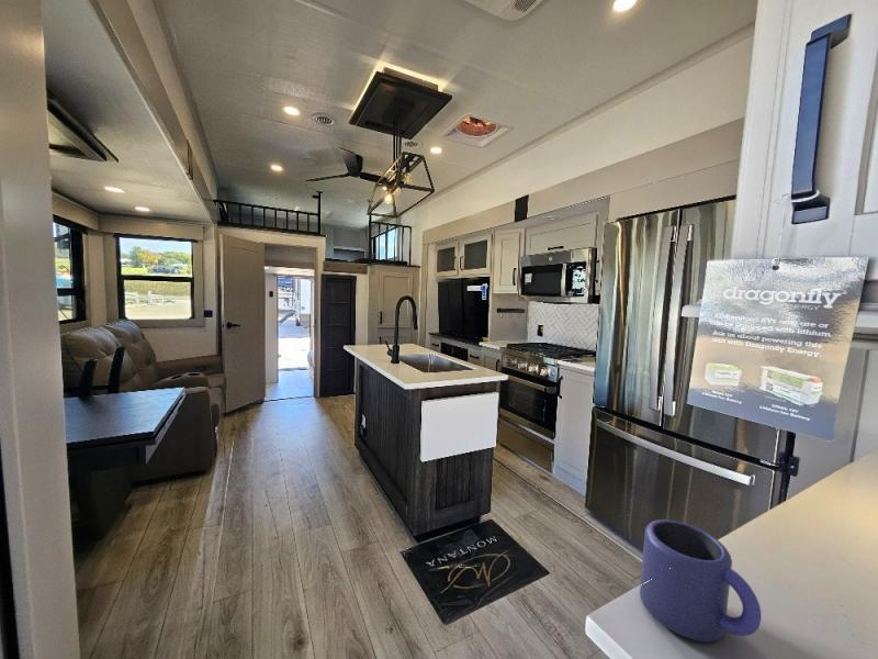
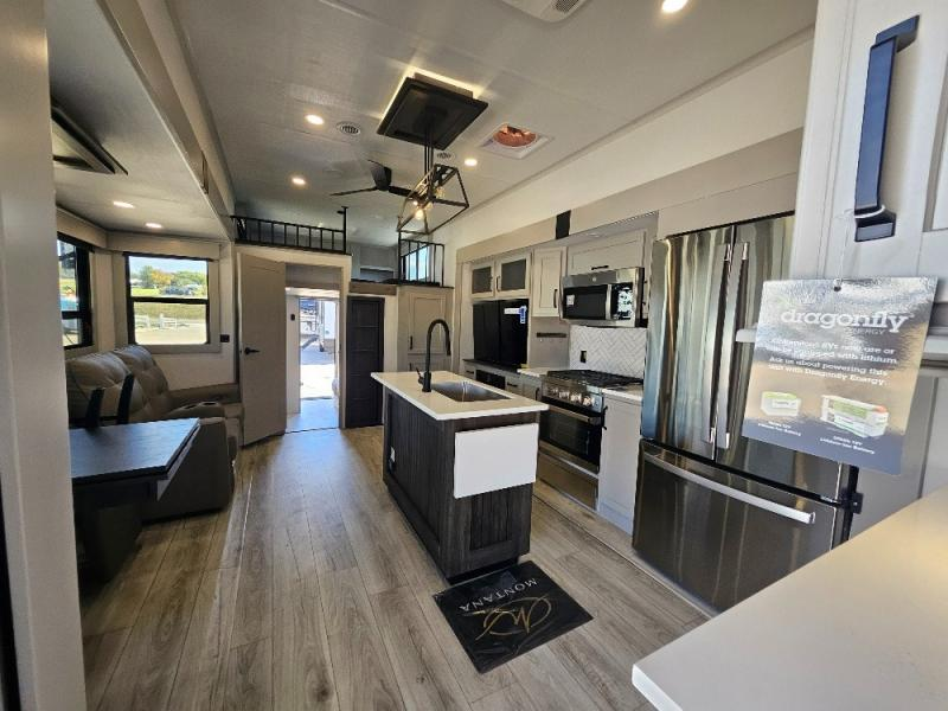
- mug [639,518,763,643]
